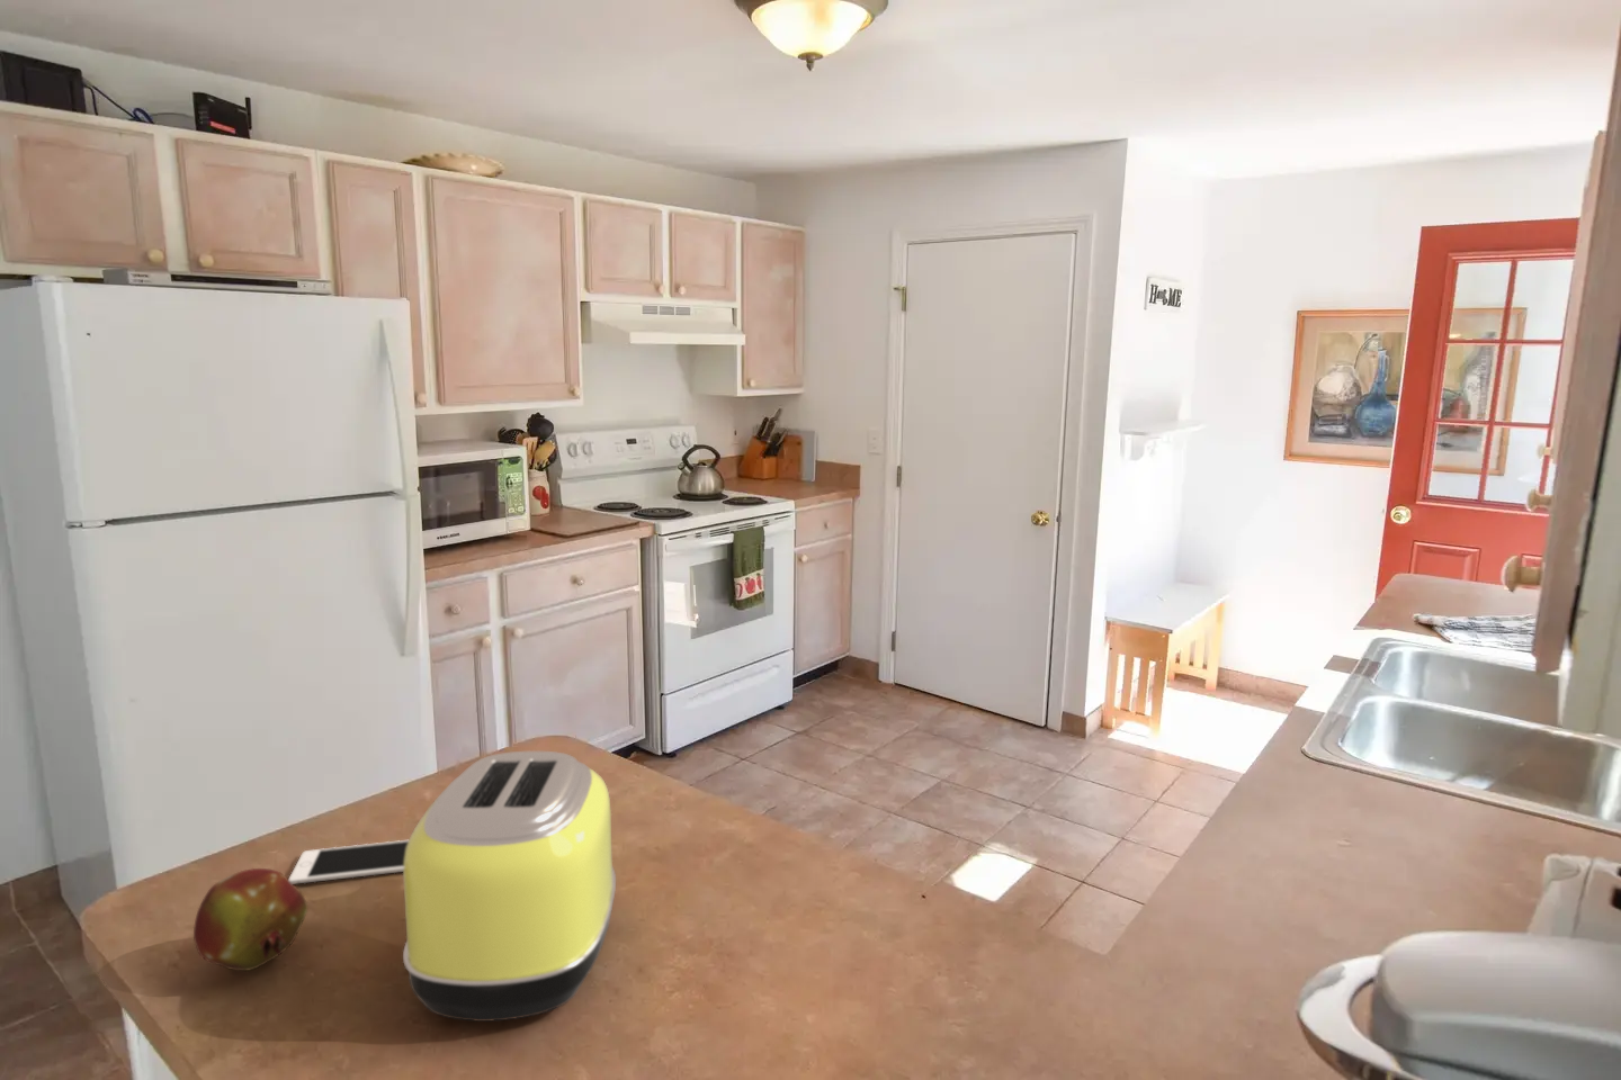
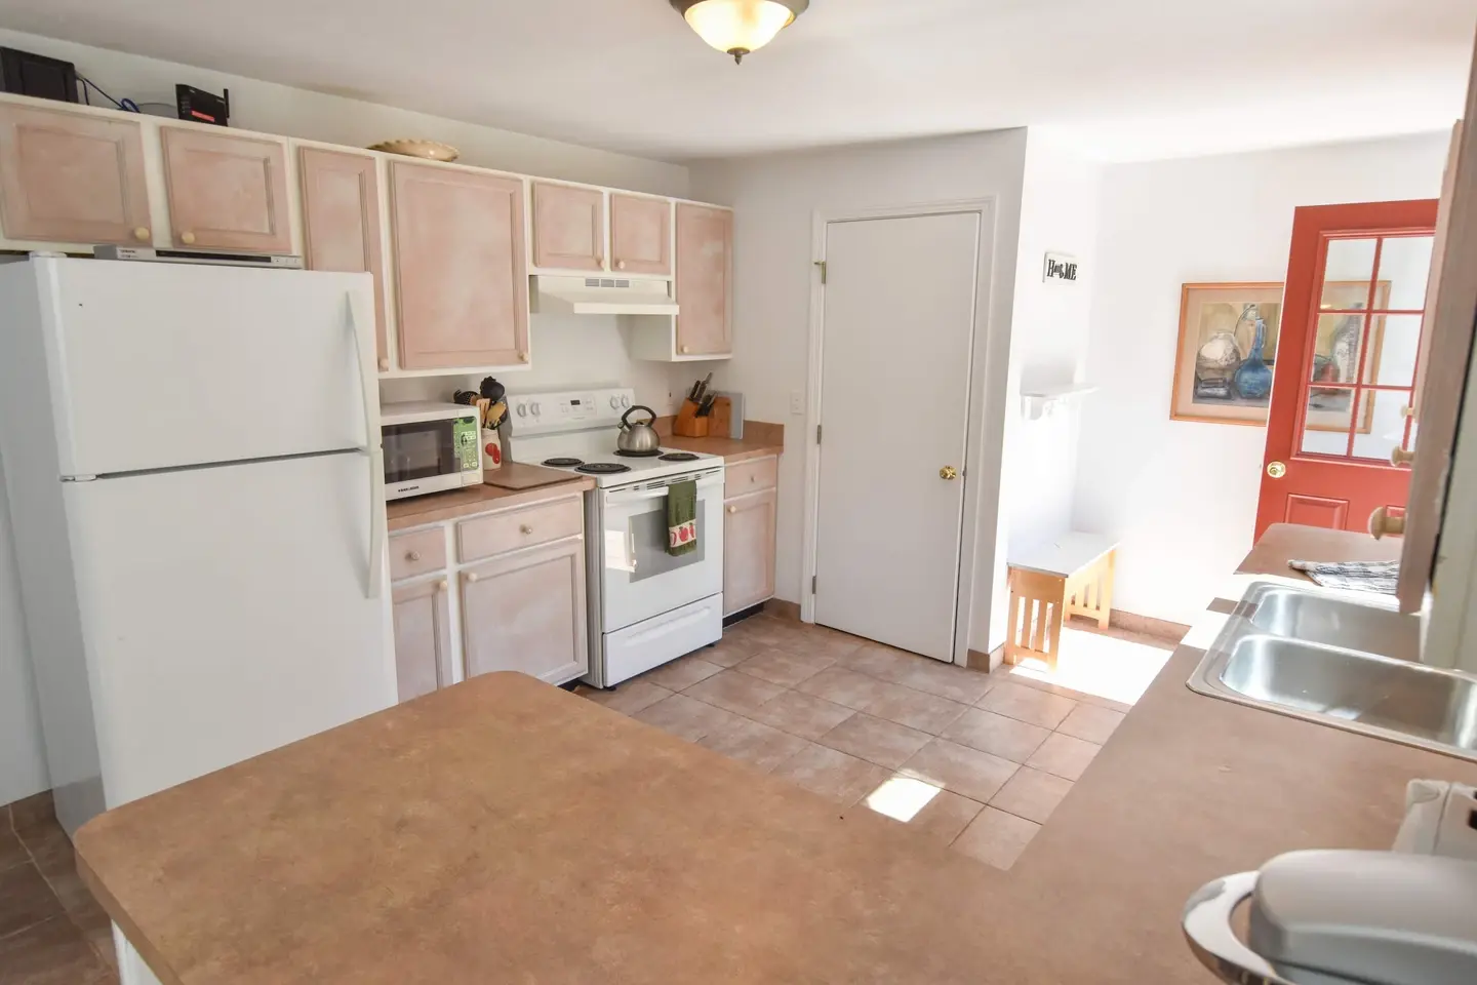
- fruit [193,868,309,972]
- cell phone [288,839,409,886]
- toaster [402,751,616,1022]
